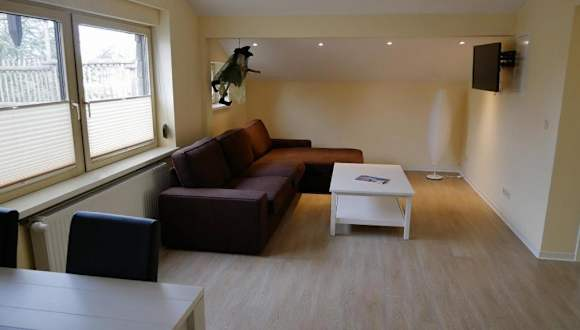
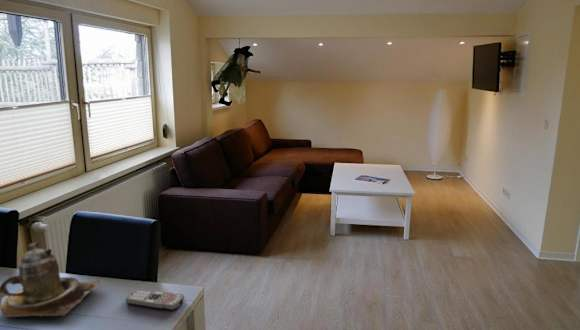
+ teapot [0,241,104,318]
+ remote control [125,289,186,311]
